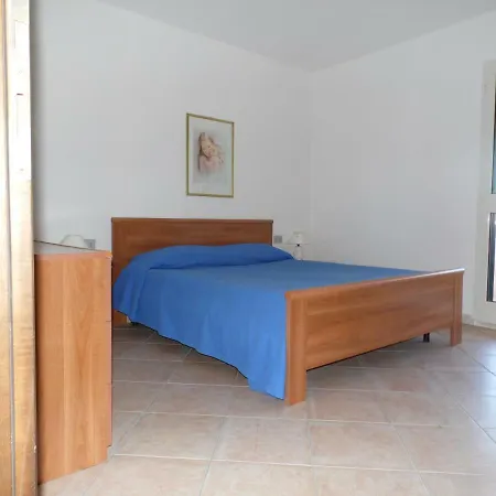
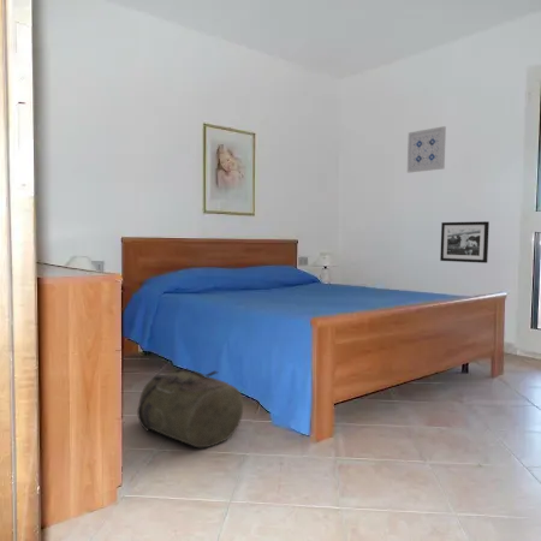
+ wall art [406,125,447,174]
+ backpack [136,368,244,450]
+ picture frame [439,220,491,264]
